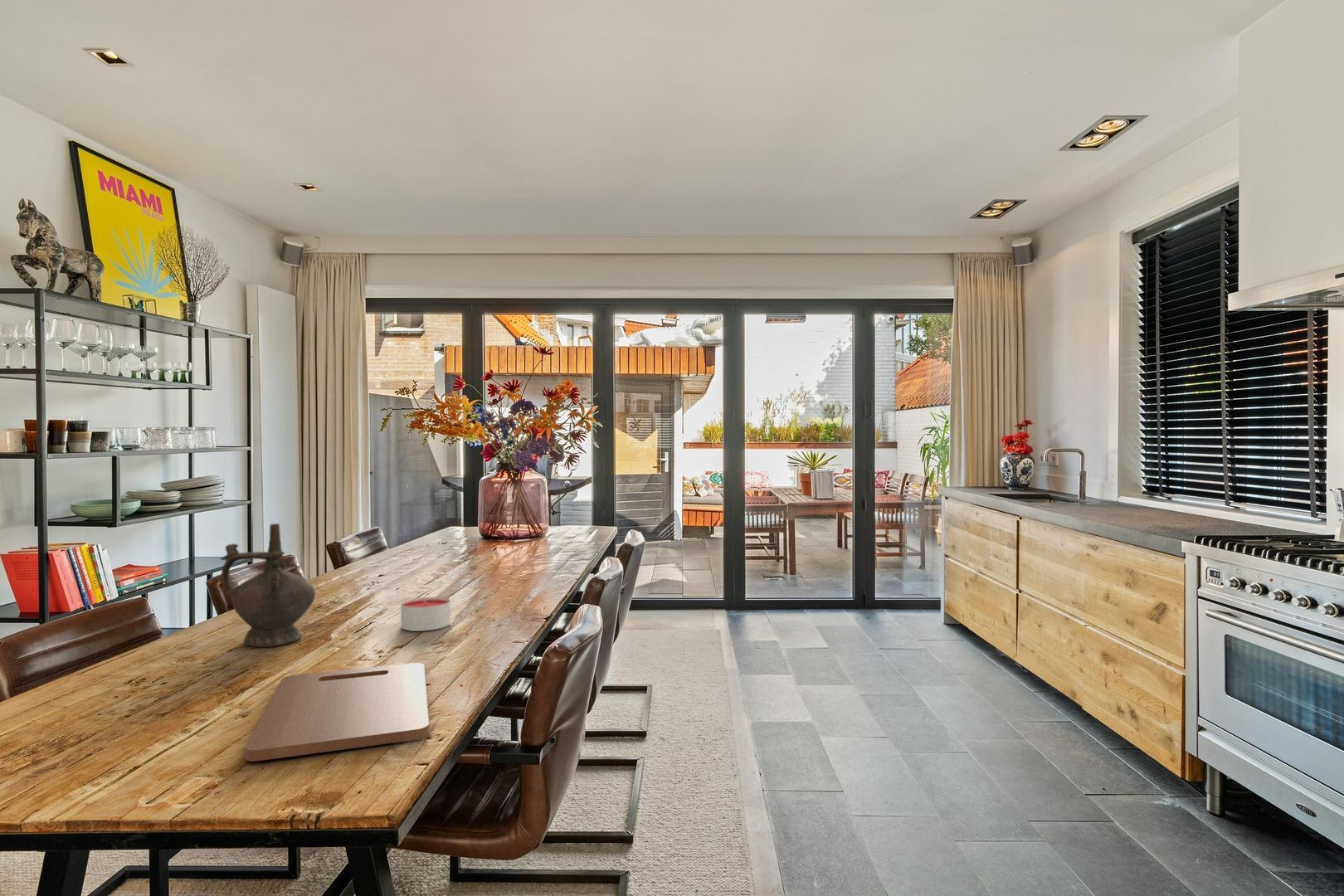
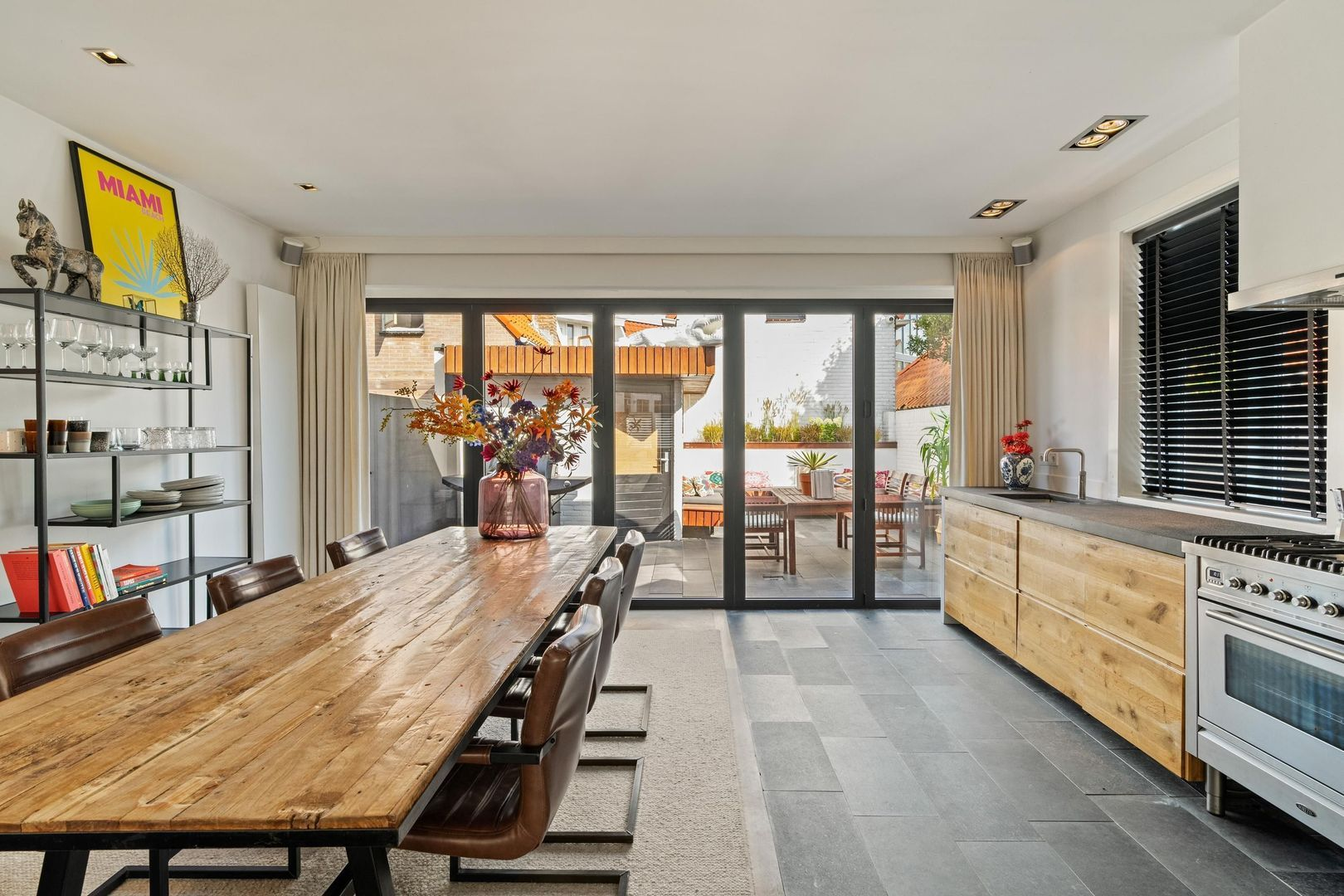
- ceremonial vessel [220,523,316,648]
- cutting board [245,662,430,762]
- candle [400,597,451,632]
